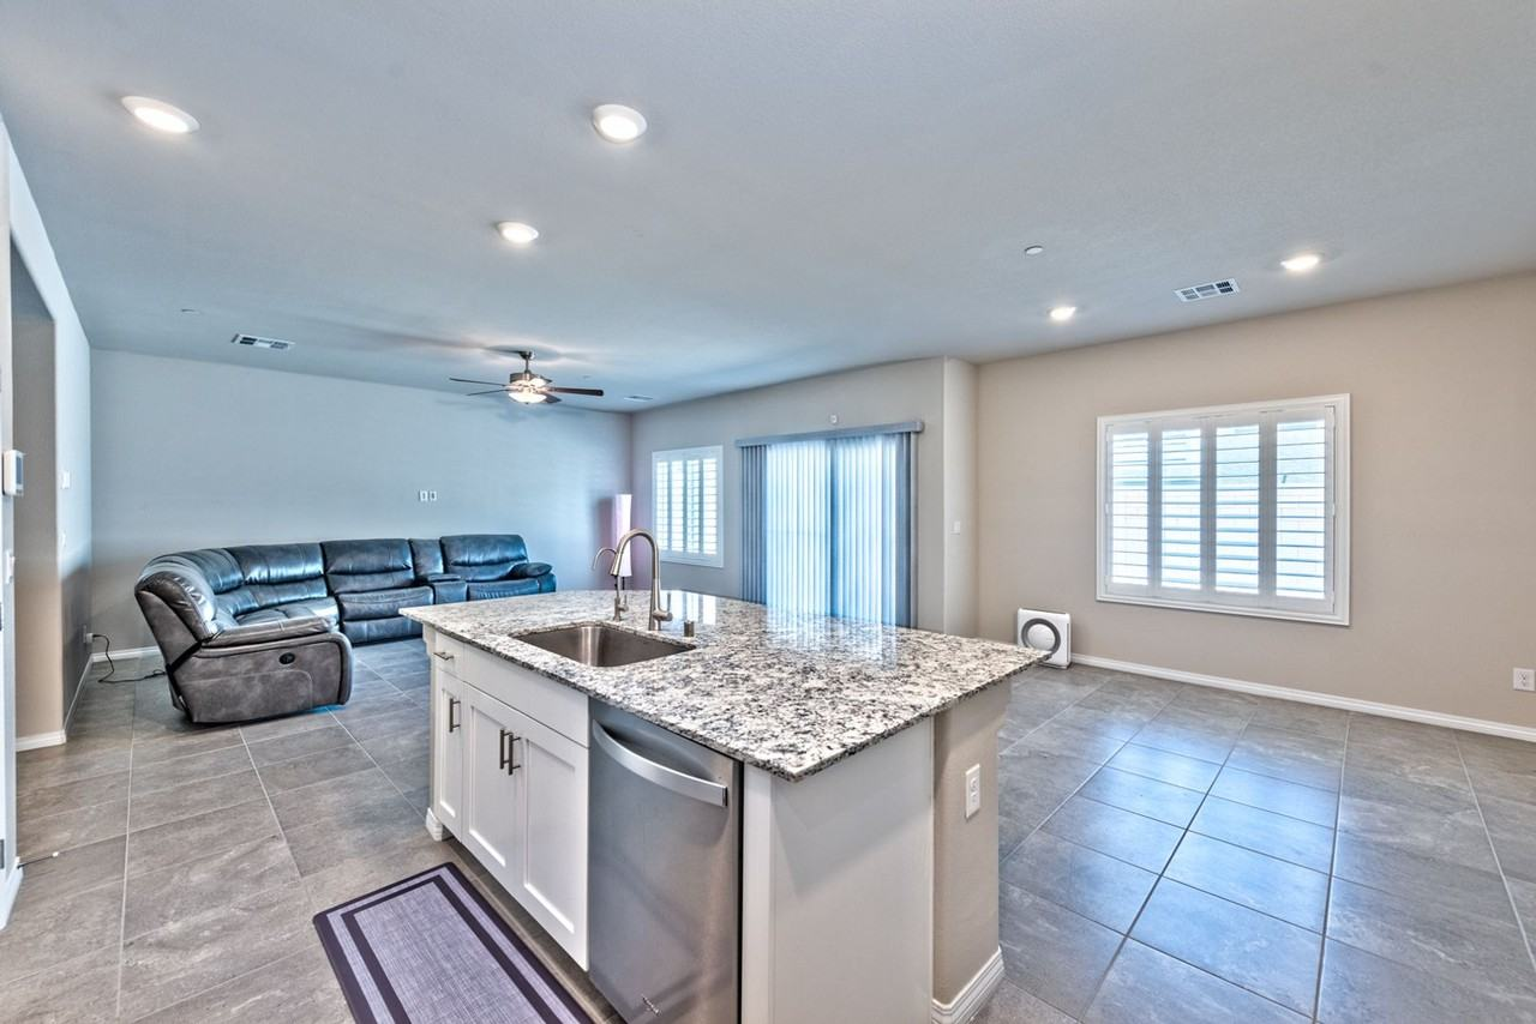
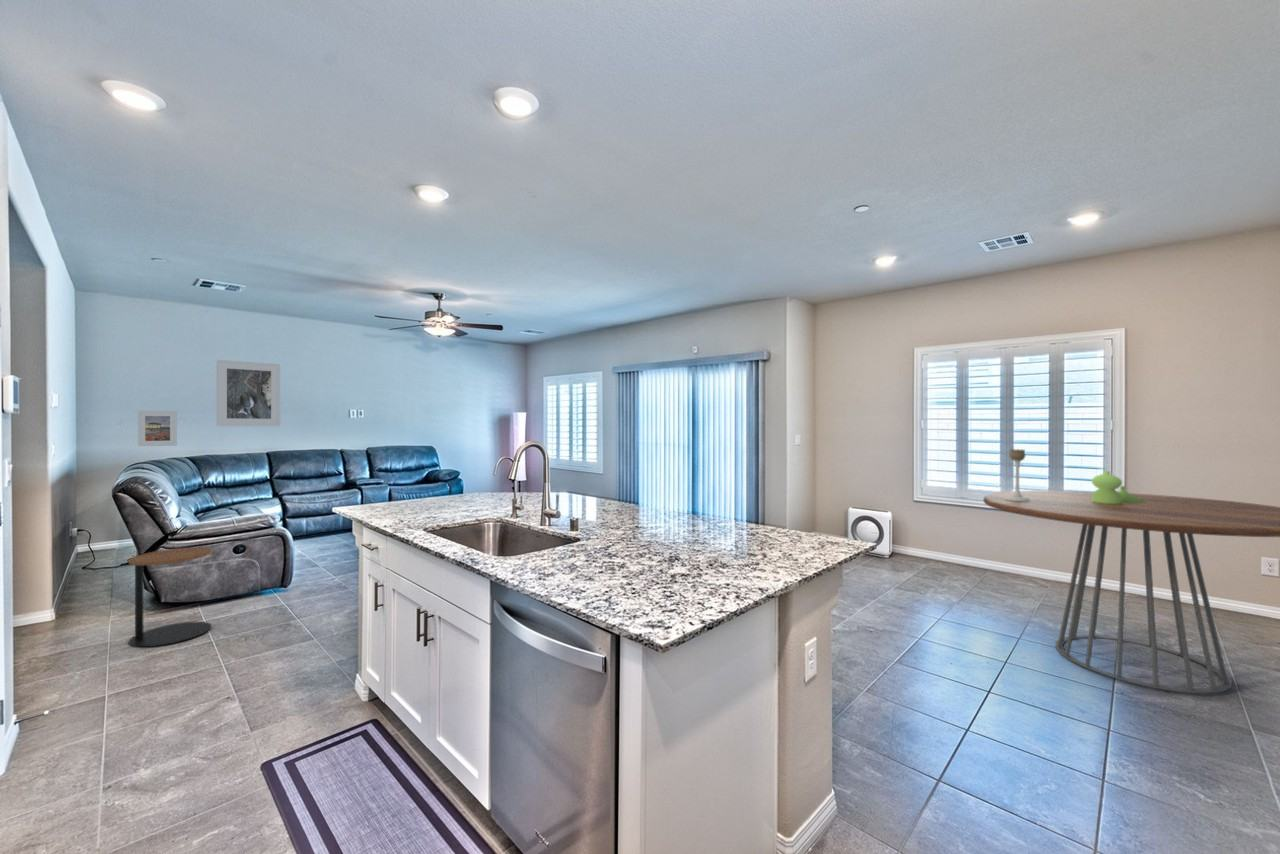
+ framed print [137,410,178,447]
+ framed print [215,359,281,427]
+ candle holder [1005,448,1030,501]
+ dining table [982,490,1280,694]
+ side table [127,546,212,648]
+ vase [1091,470,1146,504]
